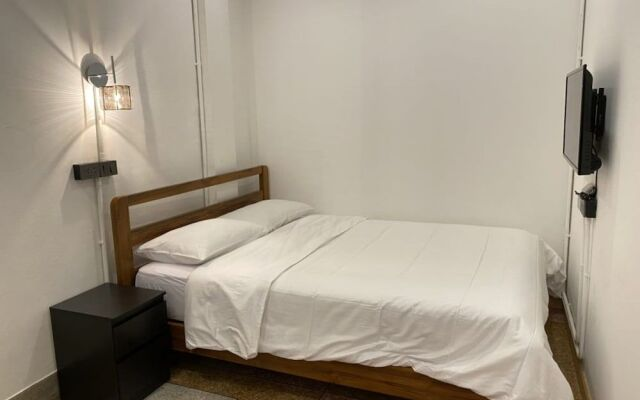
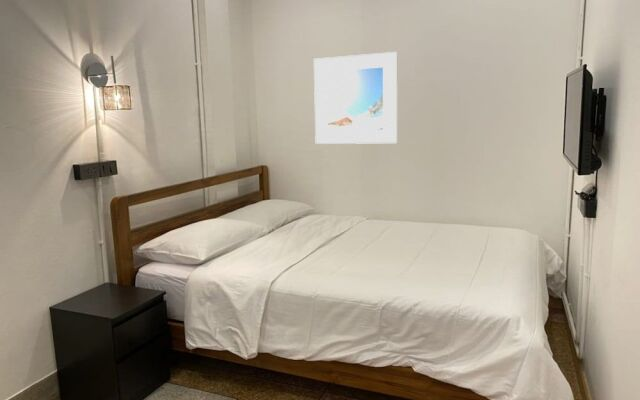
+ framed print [313,51,398,145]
